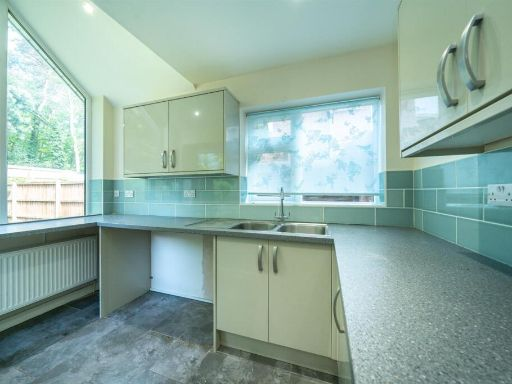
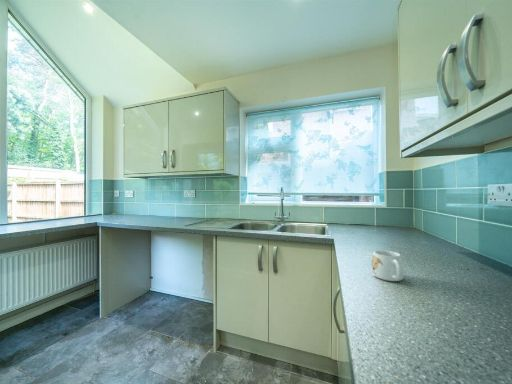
+ mug [371,249,405,282]
